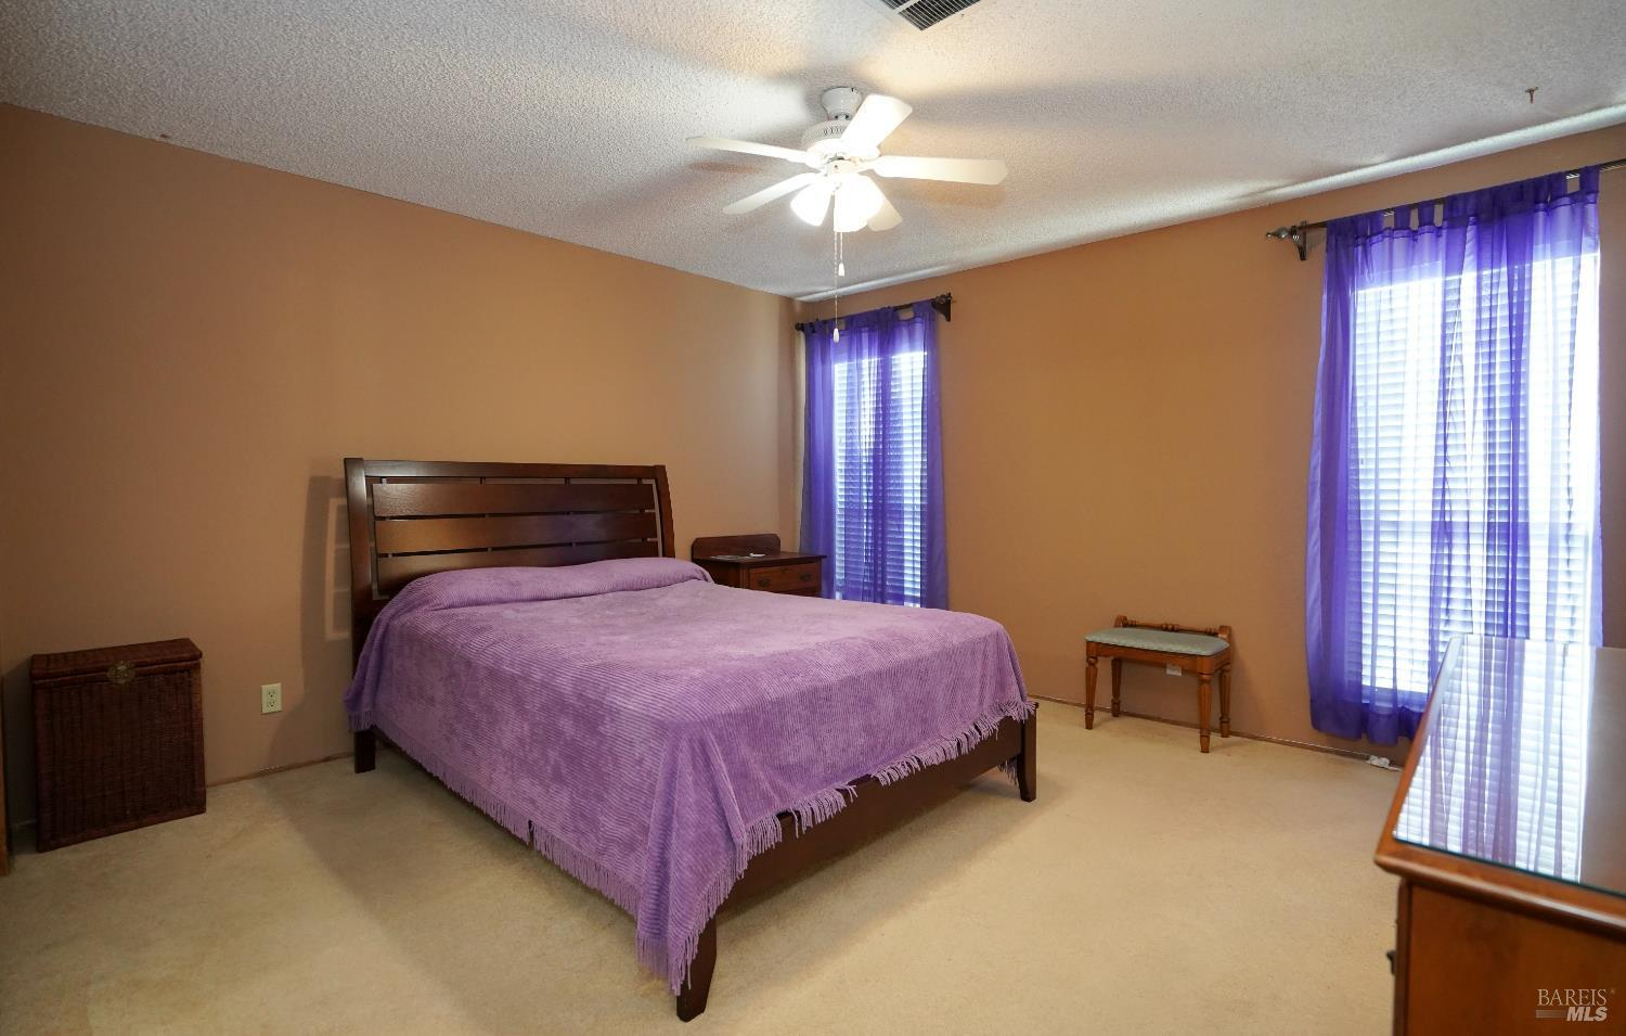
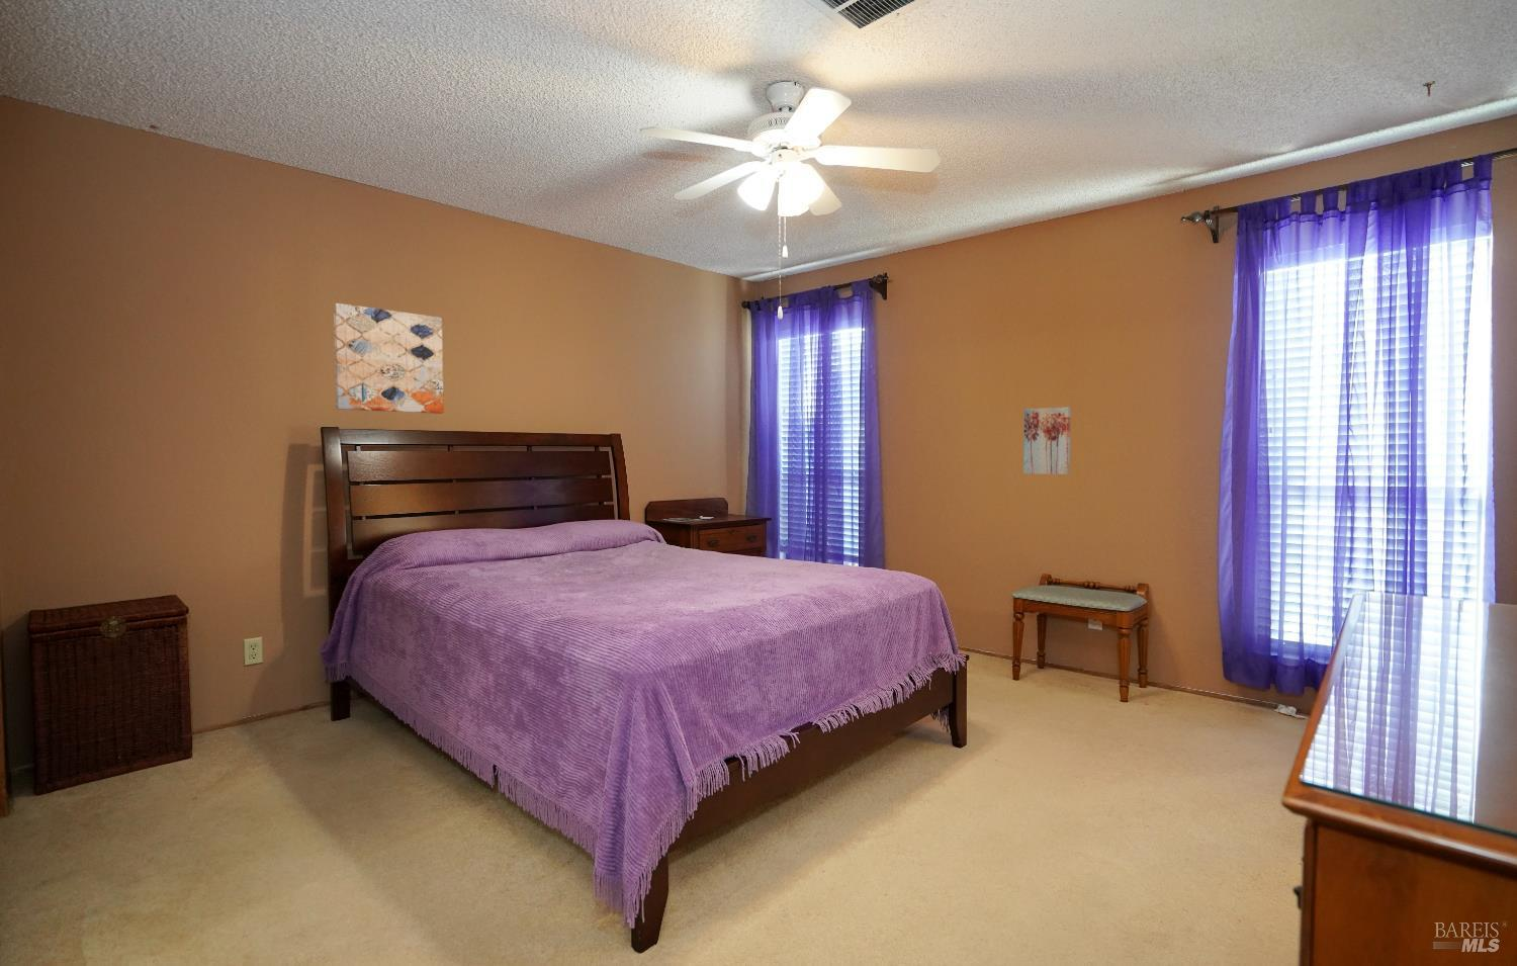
+ wall art [1023,406,1073,475]
+ wall art [333,303,444,414]
